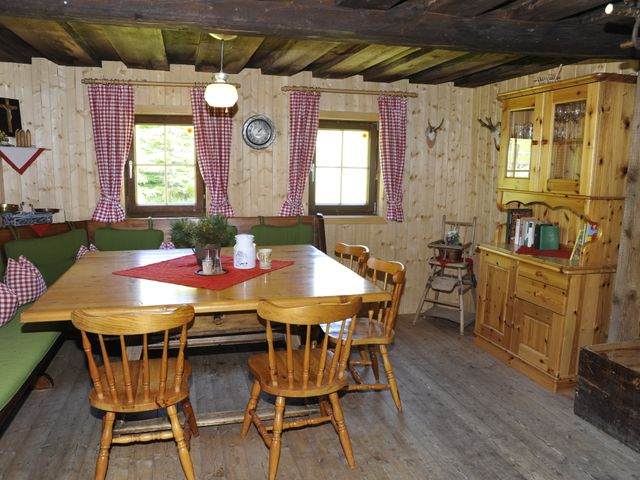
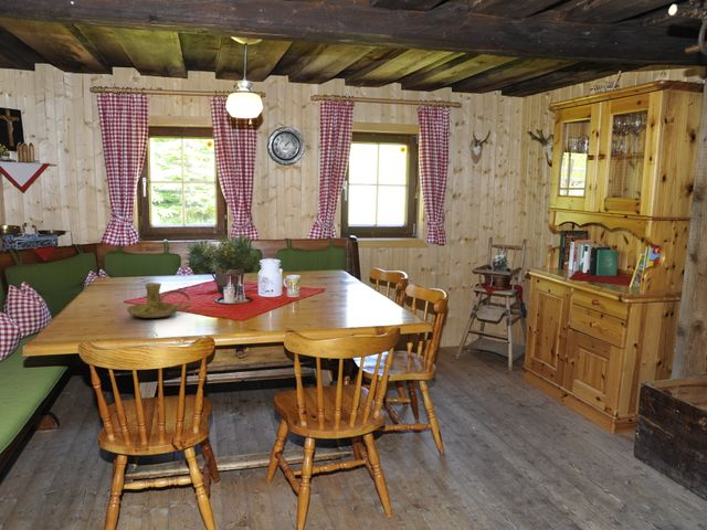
+ candle holder [126,282,192,319]
